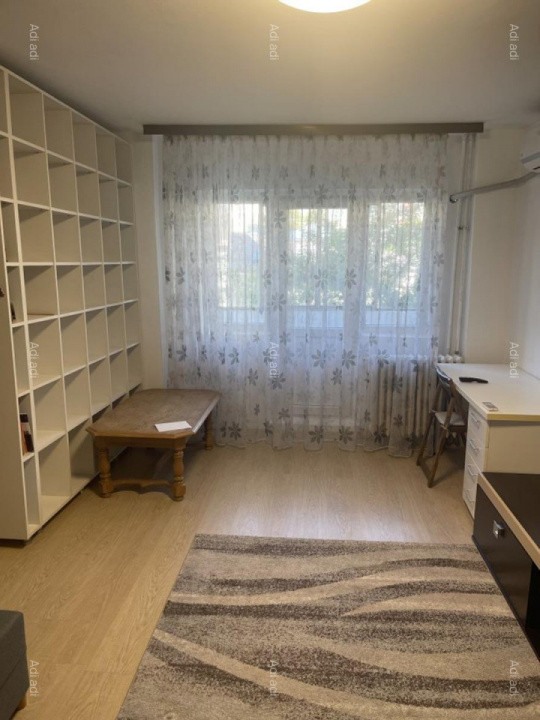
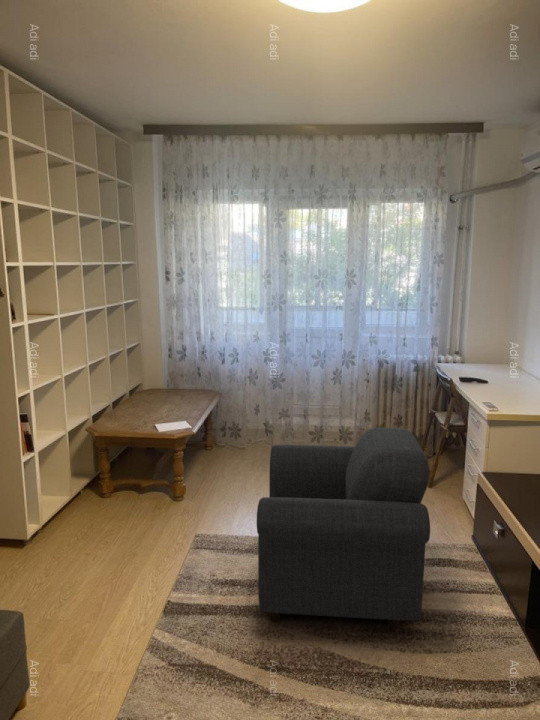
+ armchair [256,427,431,630]
